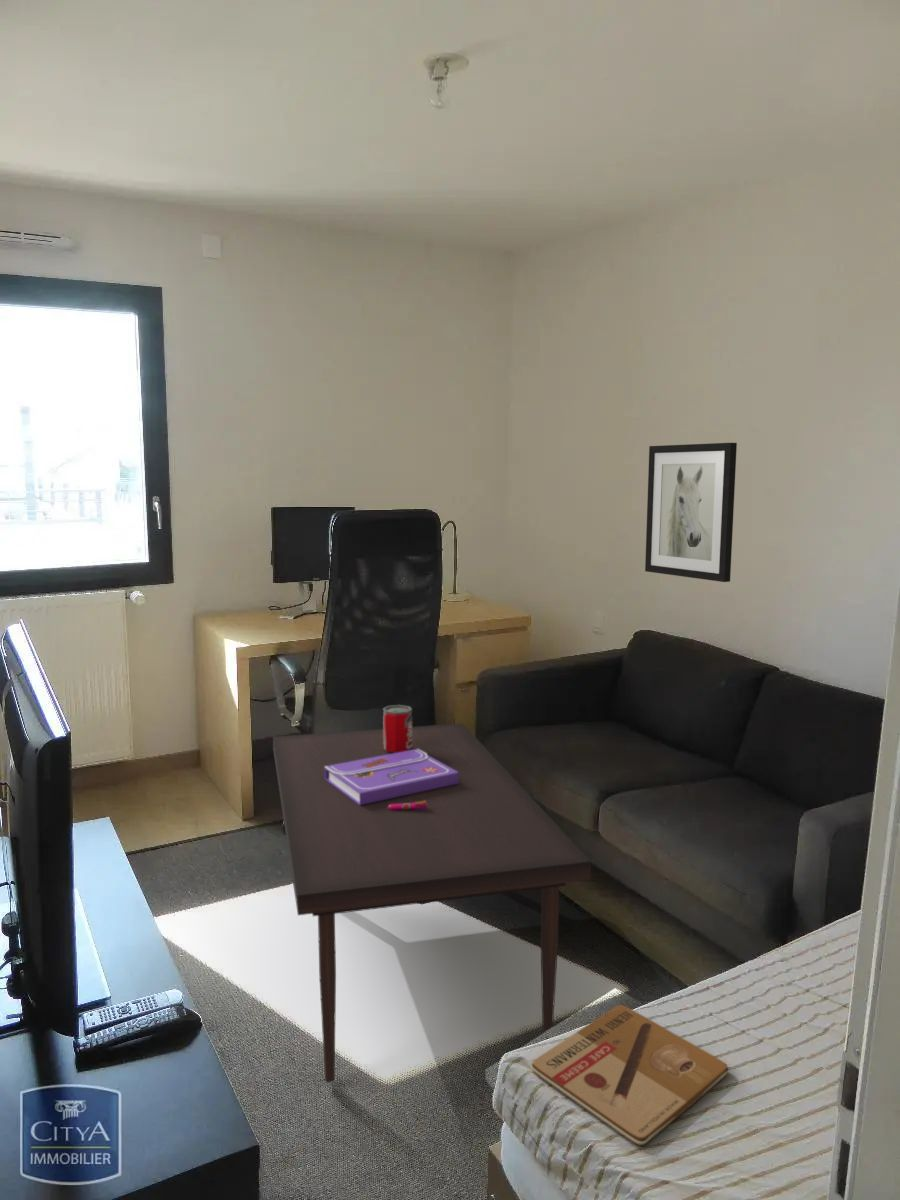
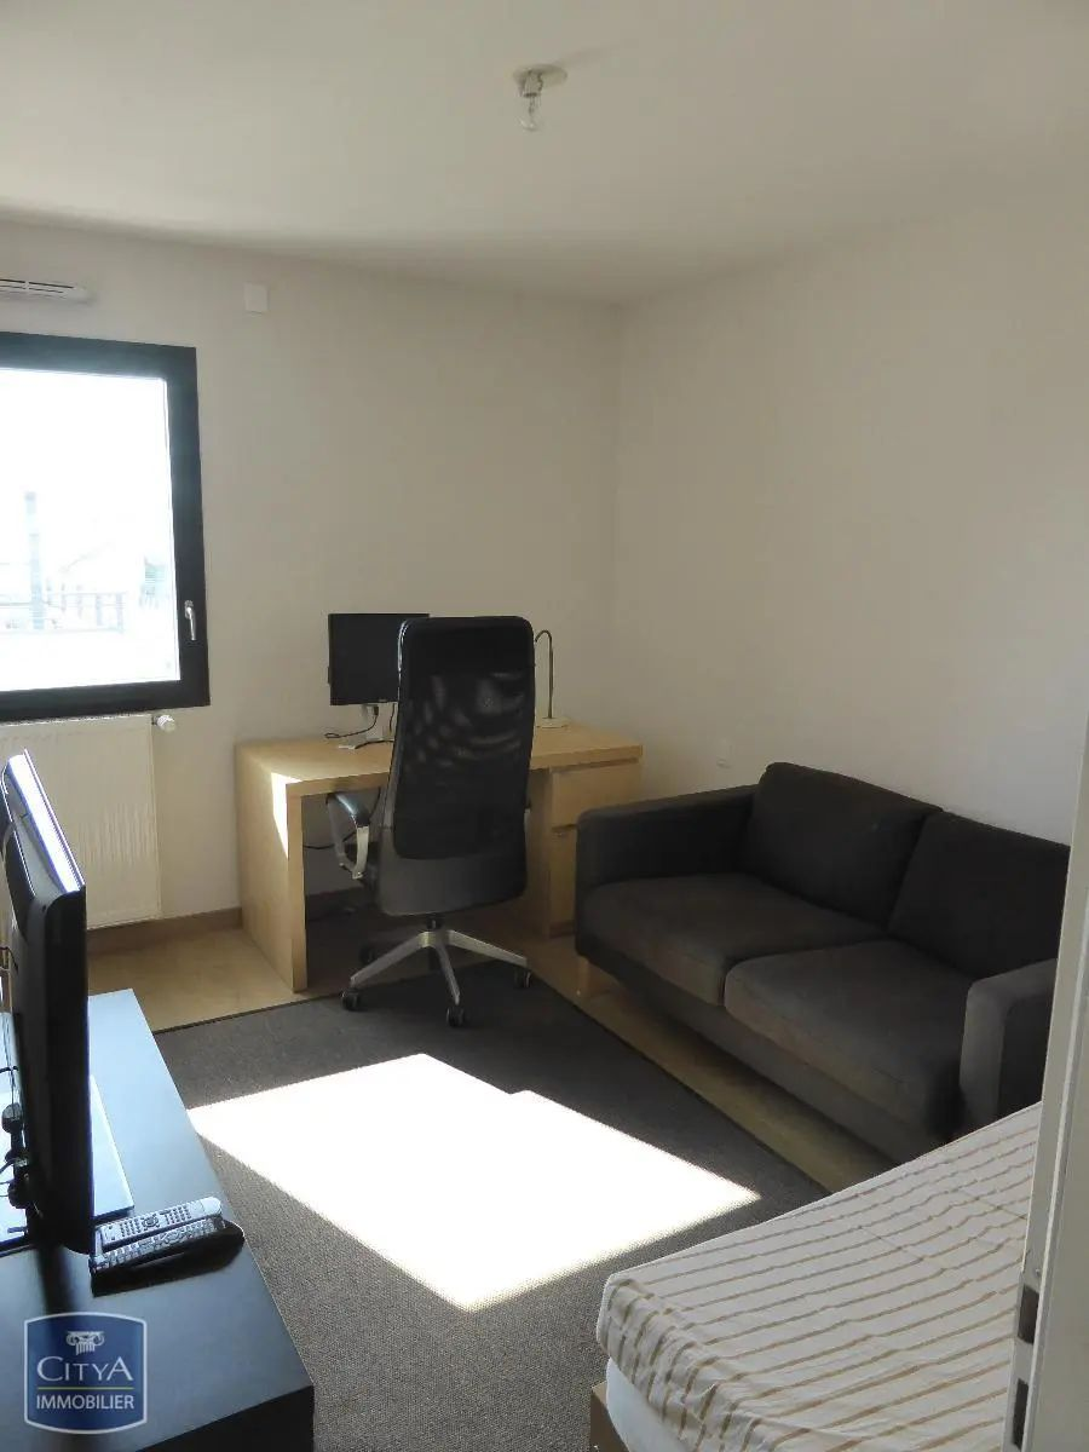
- cigar tin [530,1004,730,1146]
- wall art [644,442,738,583]
- coffee table [272,704,592,1083]
